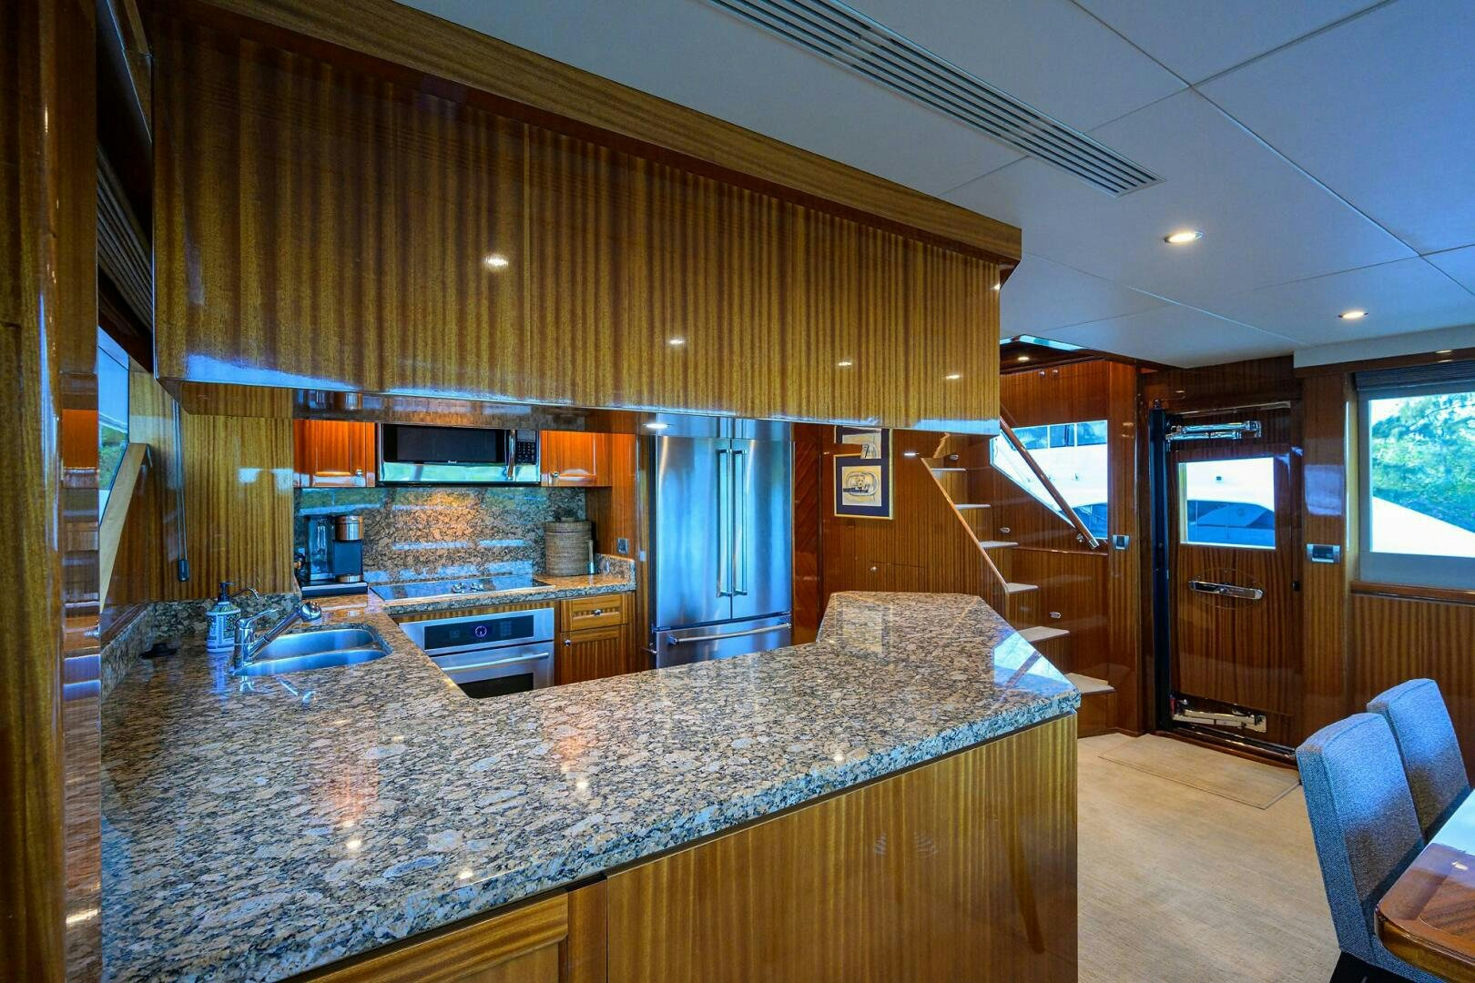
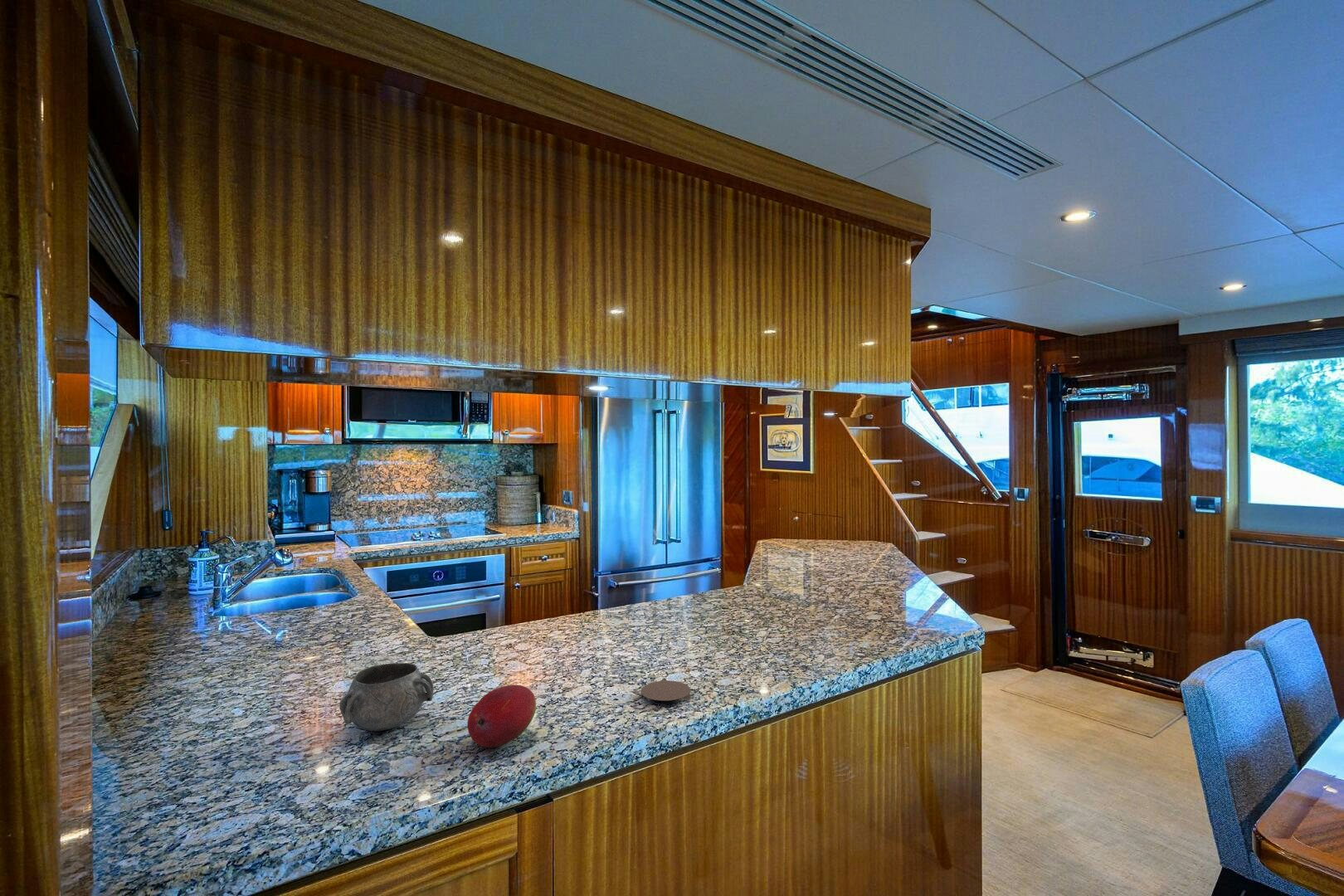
+ coaster [640,679,692,702]
+ fruit [466,684,537,748]
+ decorative bowl [338,662,434,732]
